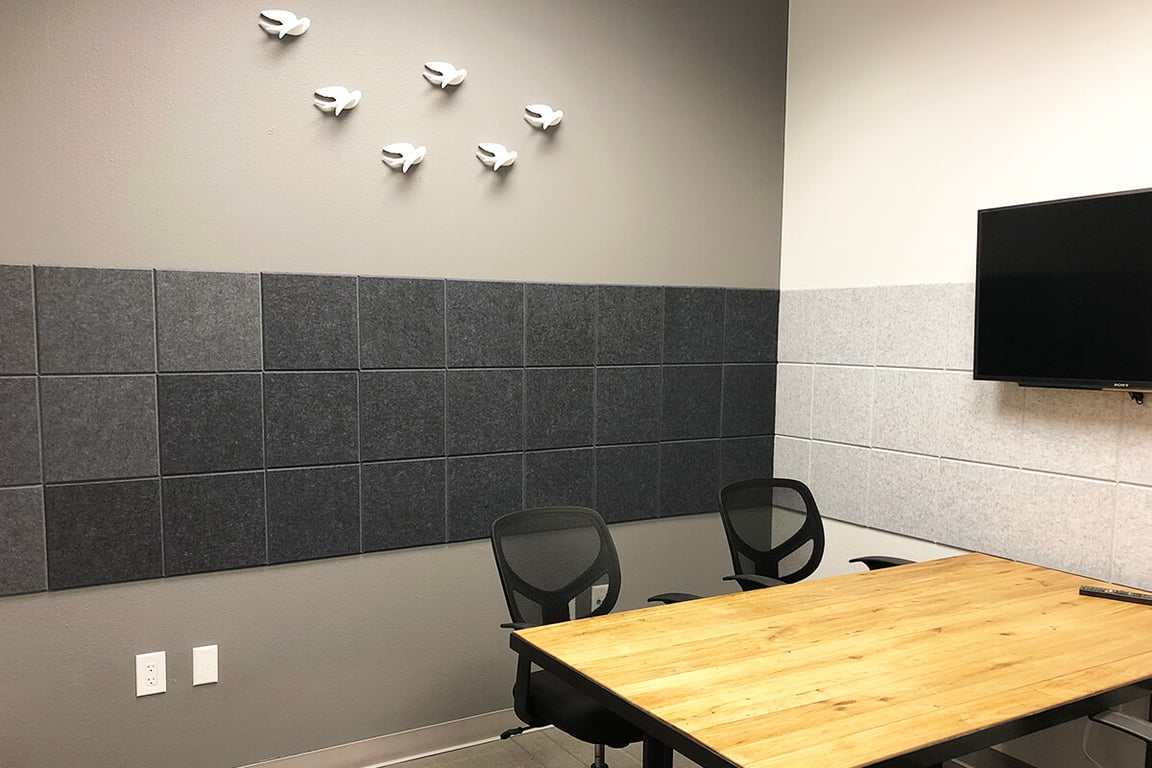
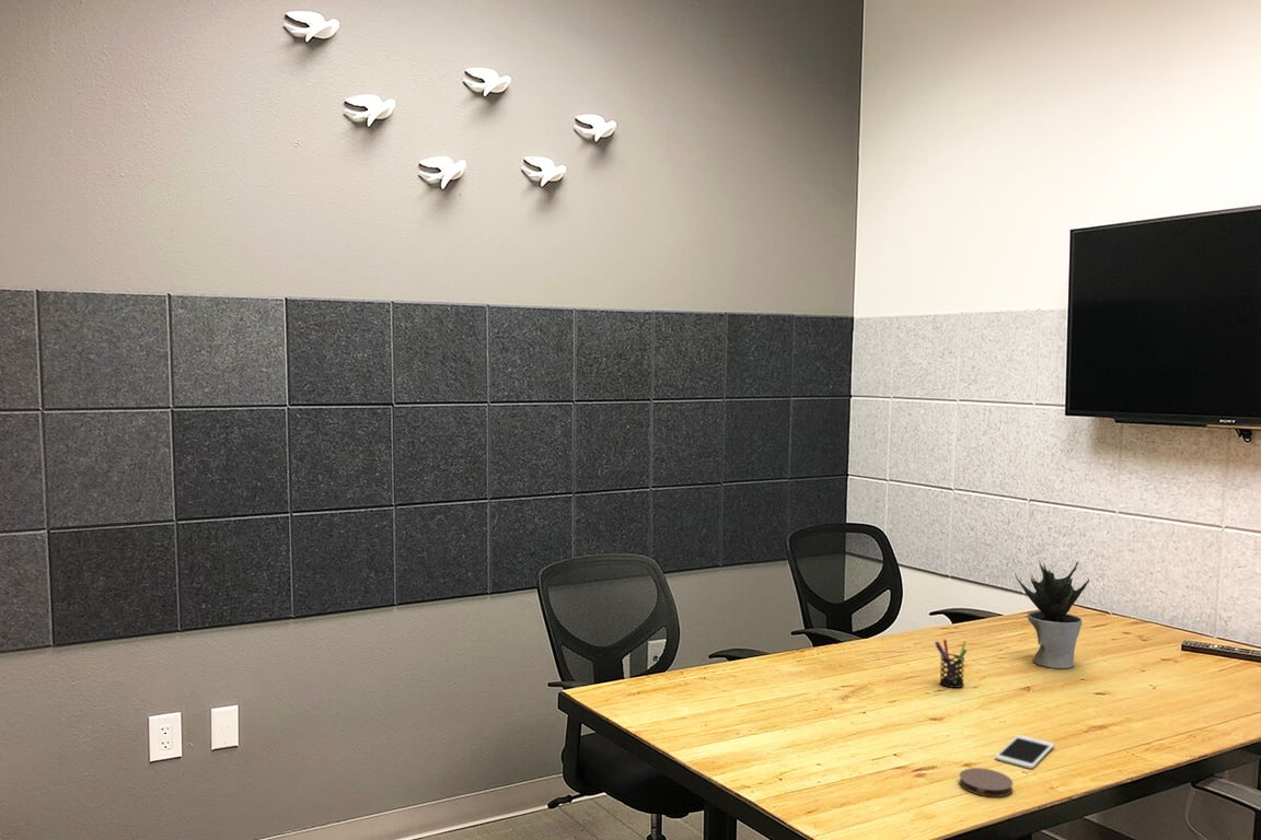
+ cell phone [994,734,1055,770]
+ coaster [958,767,1014,798]
+ potted plant [1014,559,1090,669]
+ pen holder [934,639,968,689]
